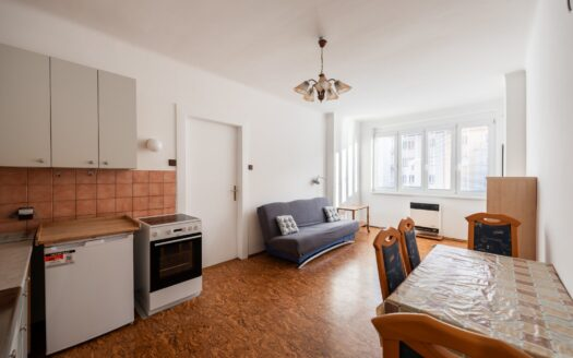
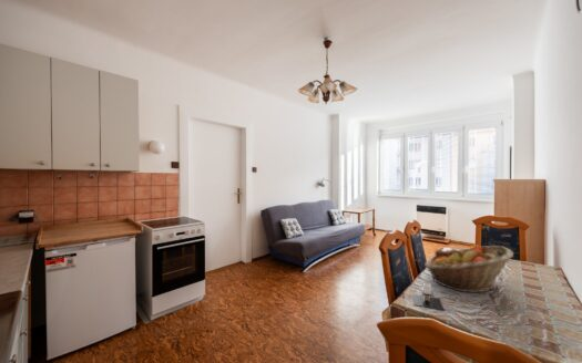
+ fruit basket [423,245,514,293]
+ architectural model [411,282,446,311]
